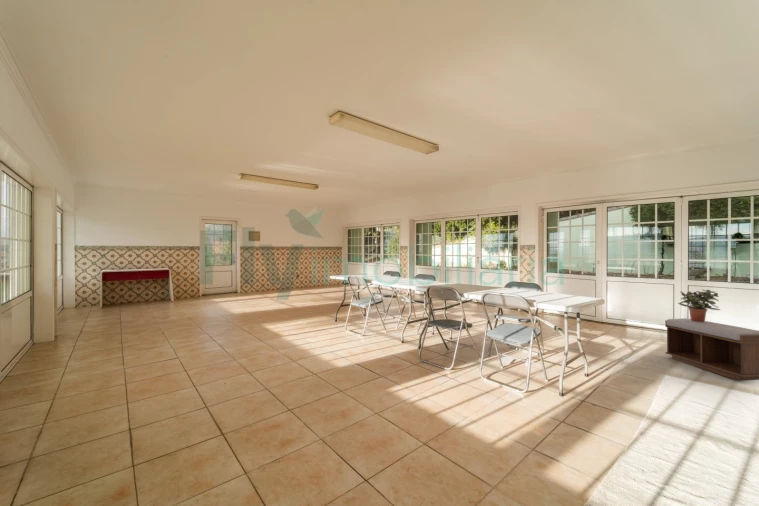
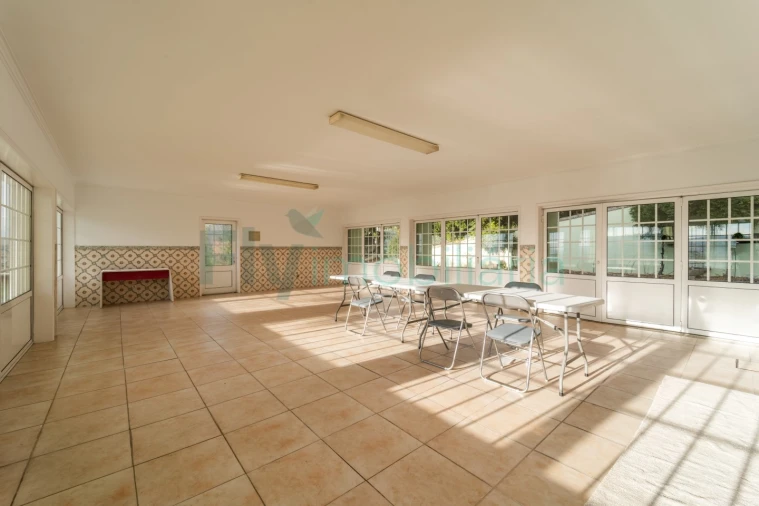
- potted plant [677,288,721,322]
- bench [664,317,759,382]
